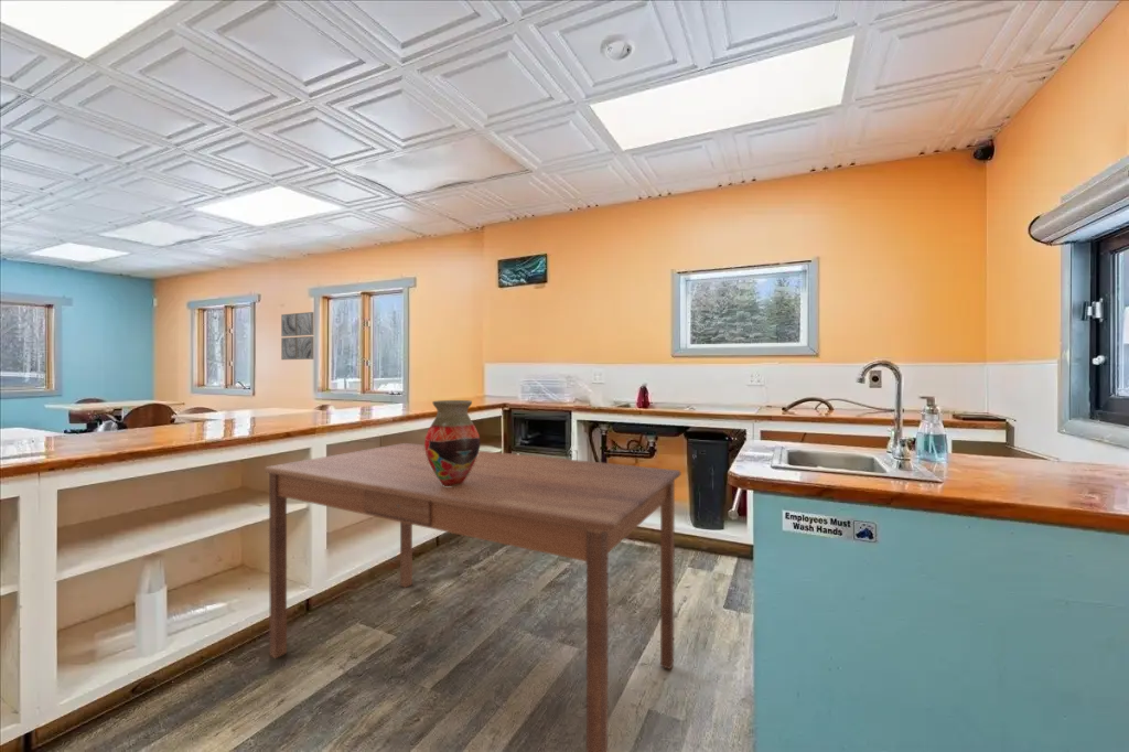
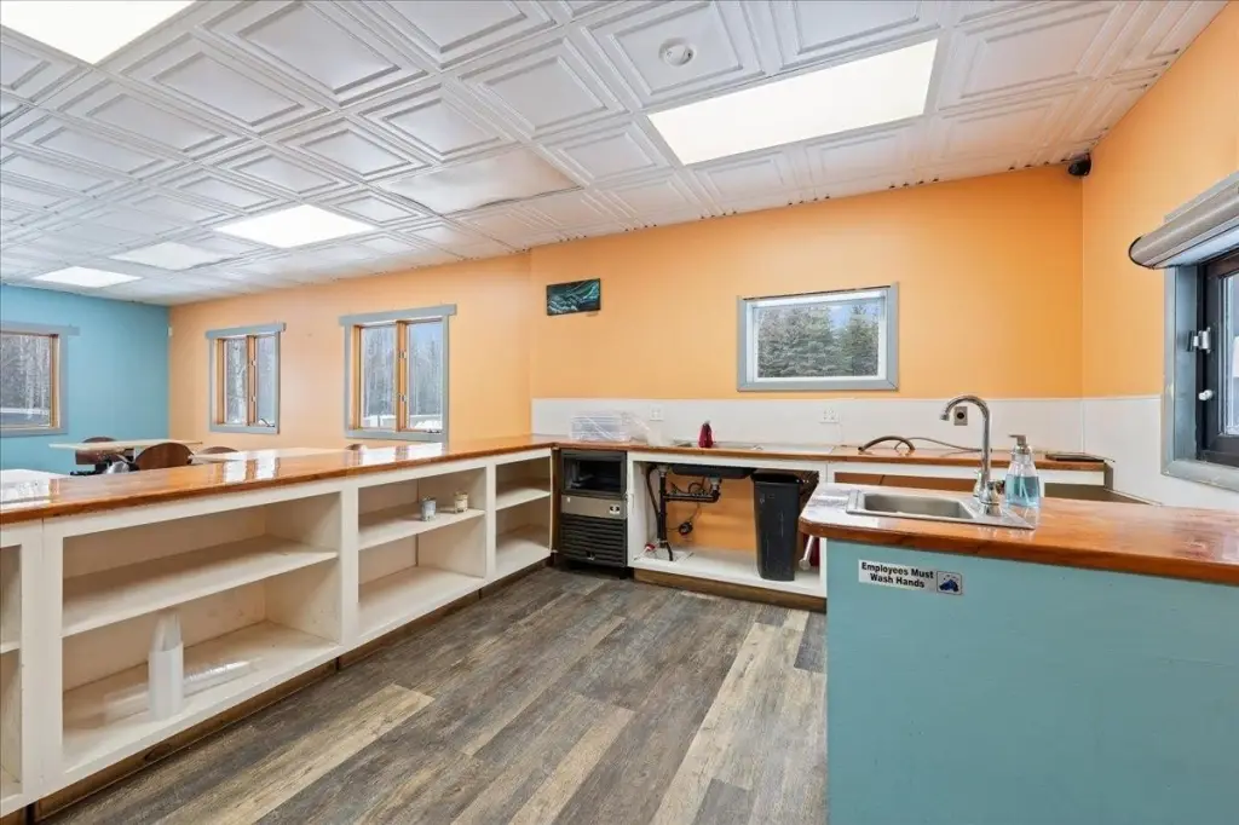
- vase [423,399,481,486]
- wall art [280,311,314,361]
- dining table [264,442,681,752]
